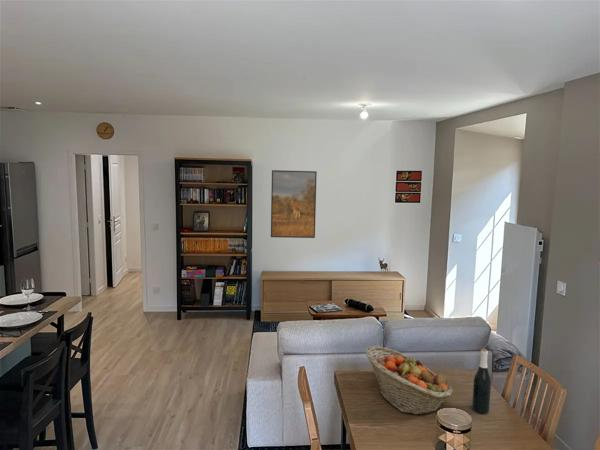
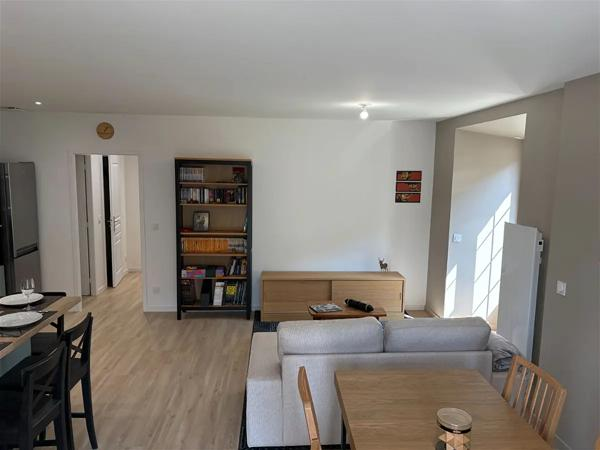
- fruit basket [365,345,454,416]
- wine bottle [471,348,492,415]
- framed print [270,169,318,239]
